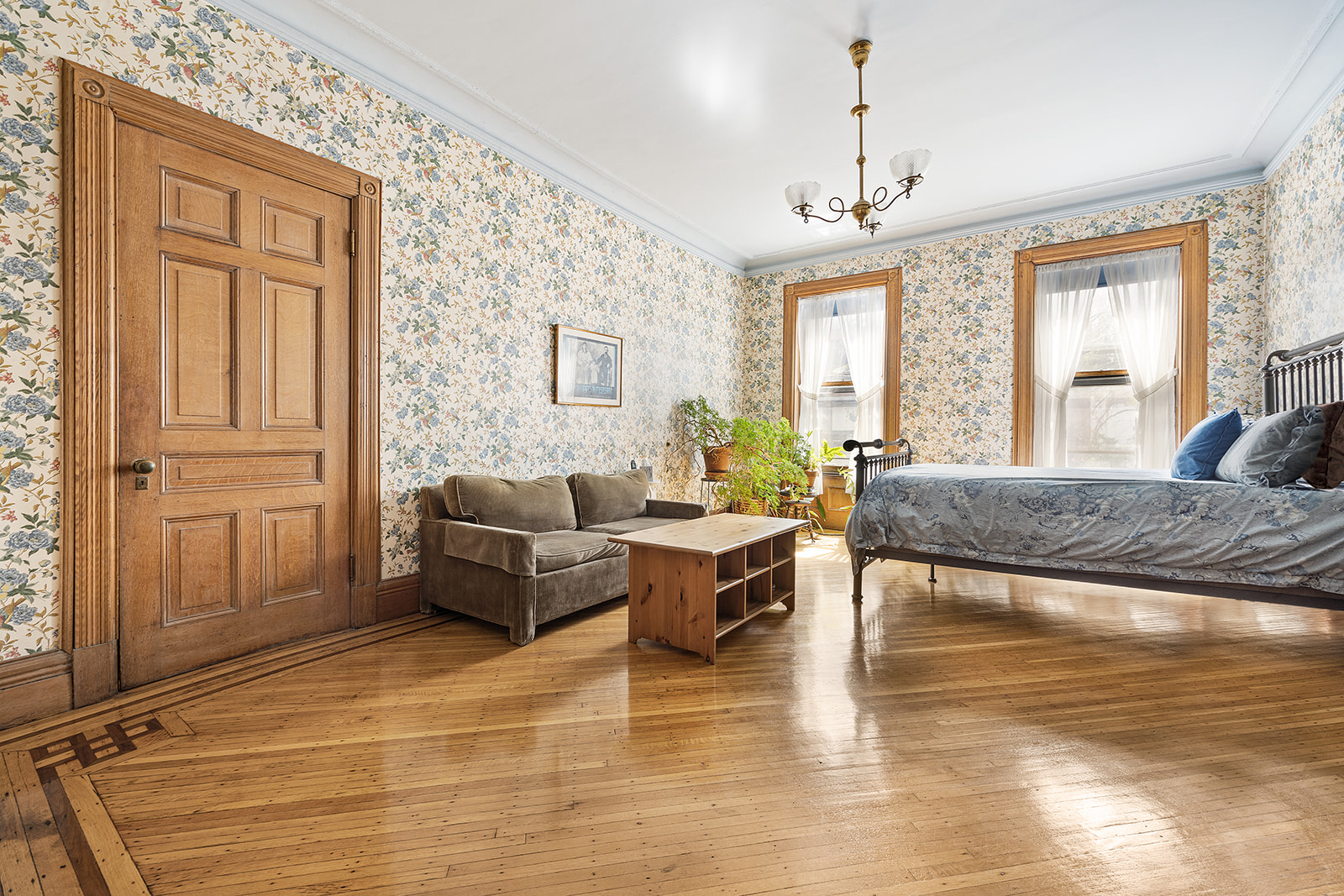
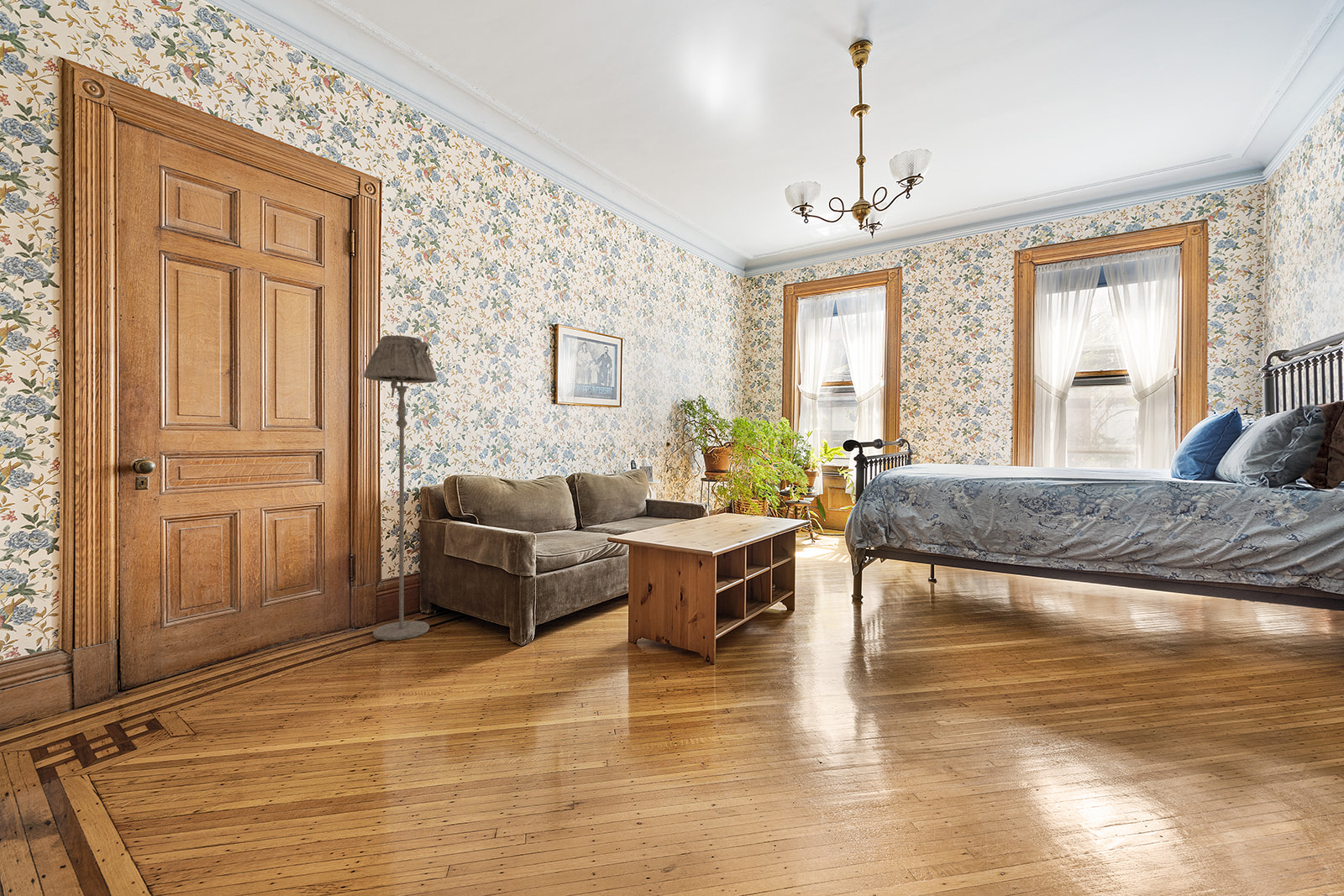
+ floor lamp [364,334,438,642]
